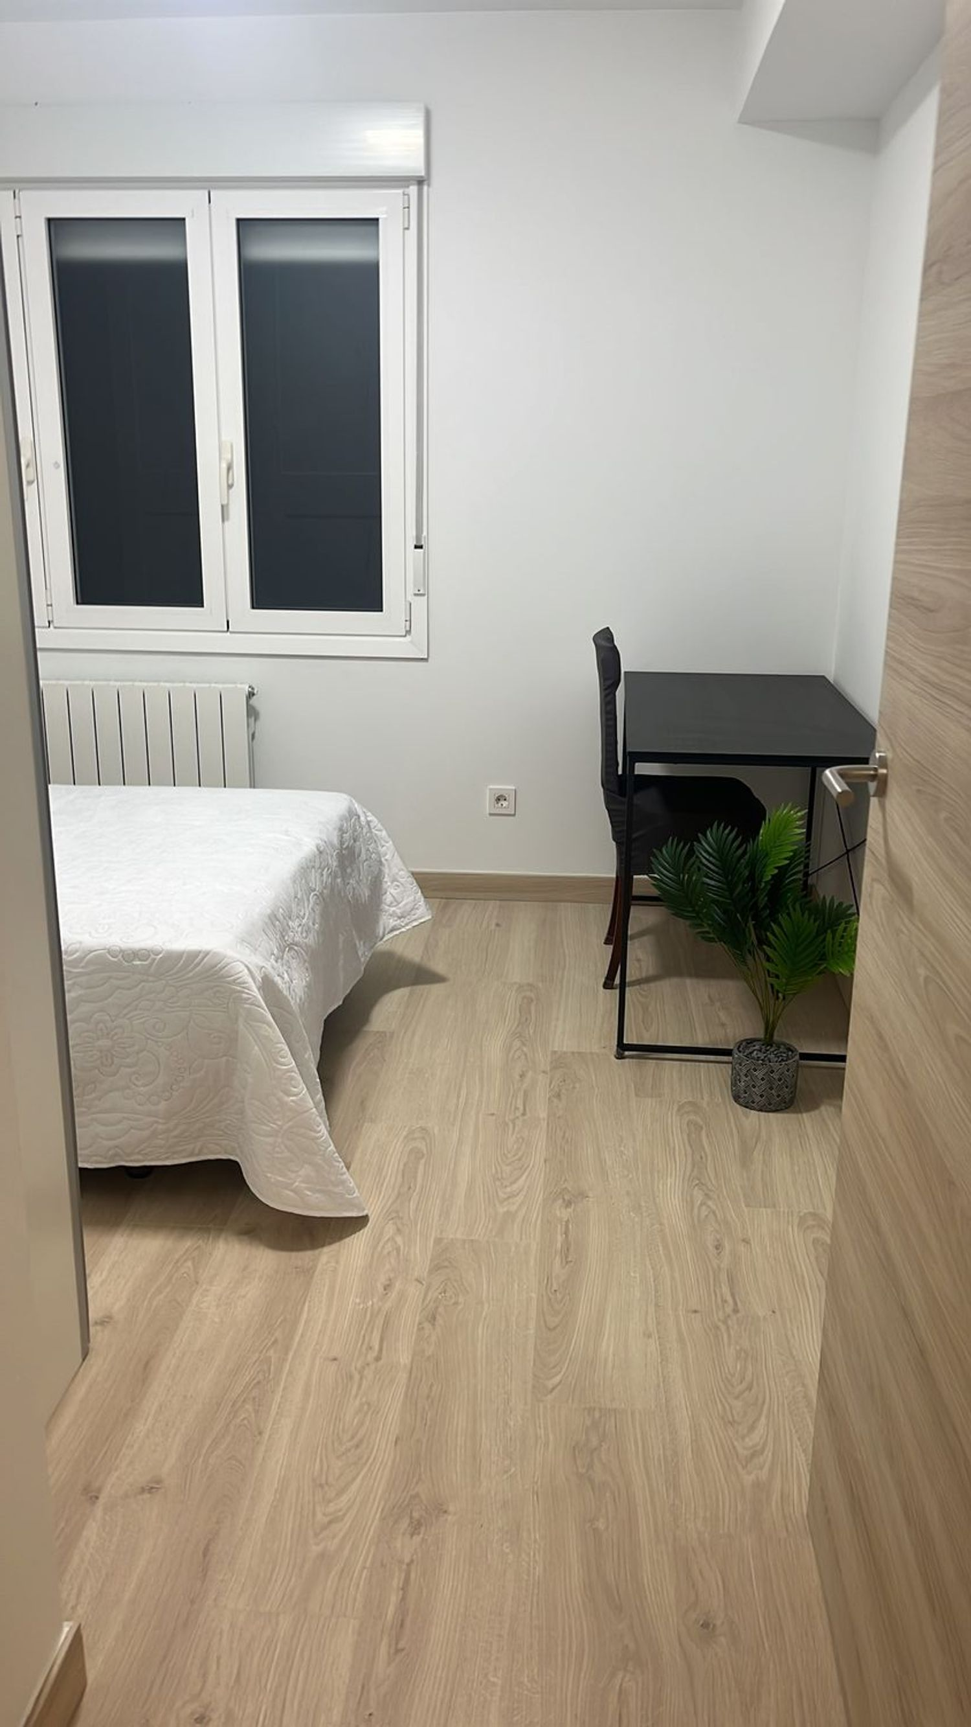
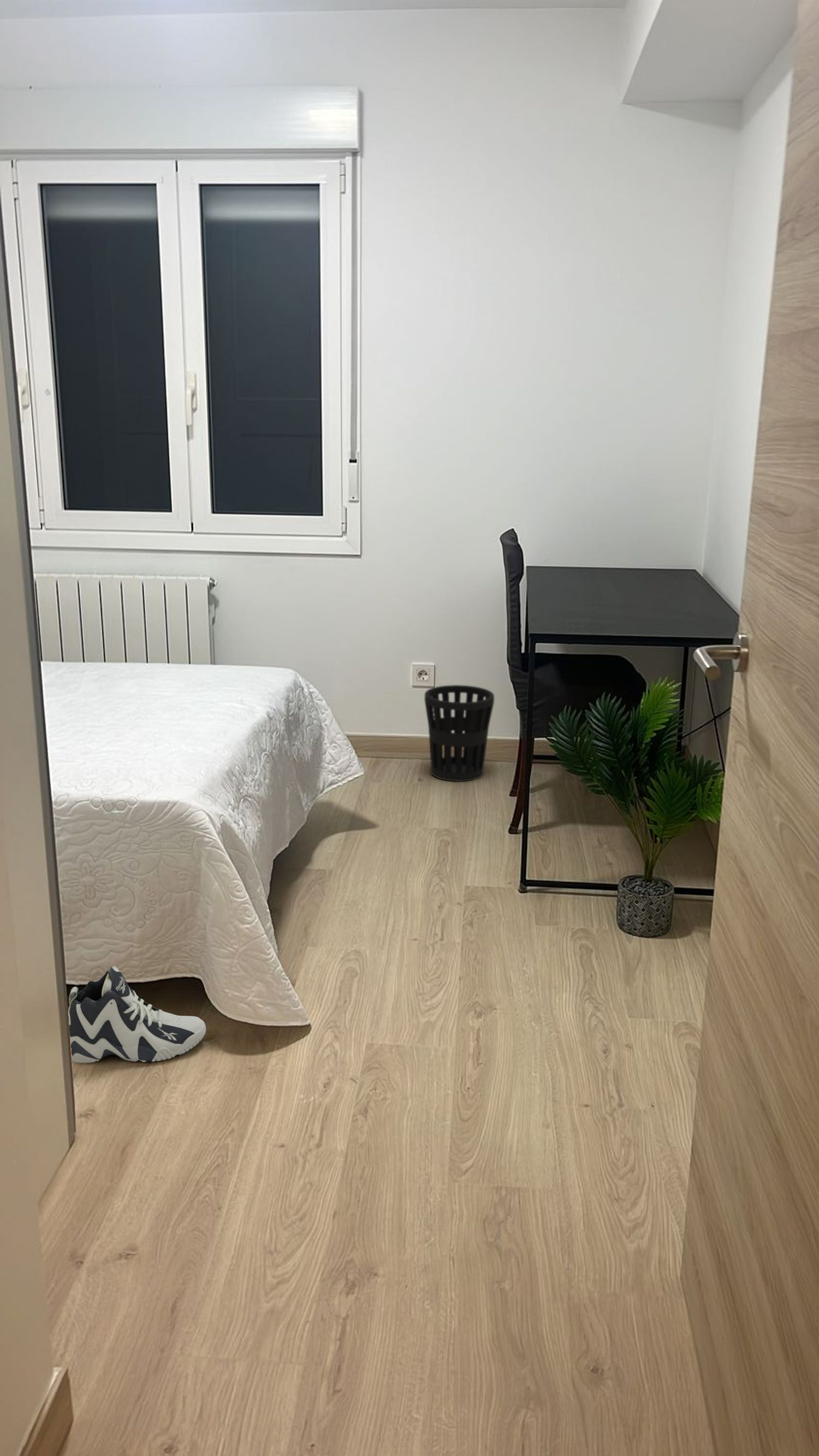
+ sneaker [68,966,206,1063]
+ wastebasket [424,684,495,782]
